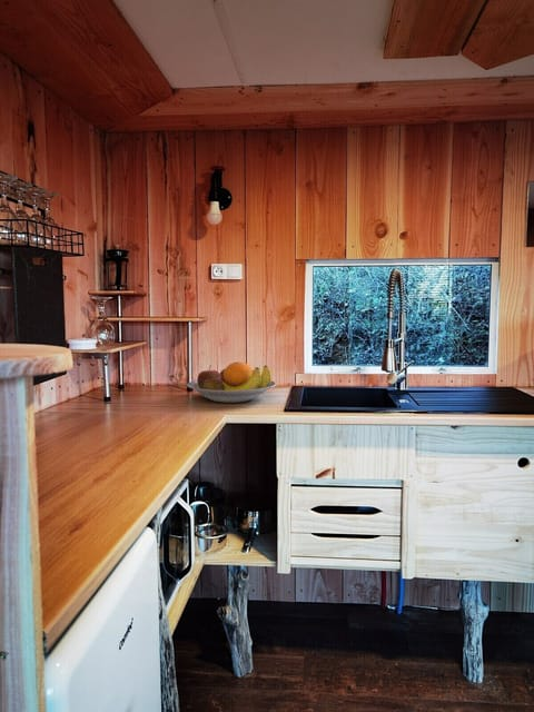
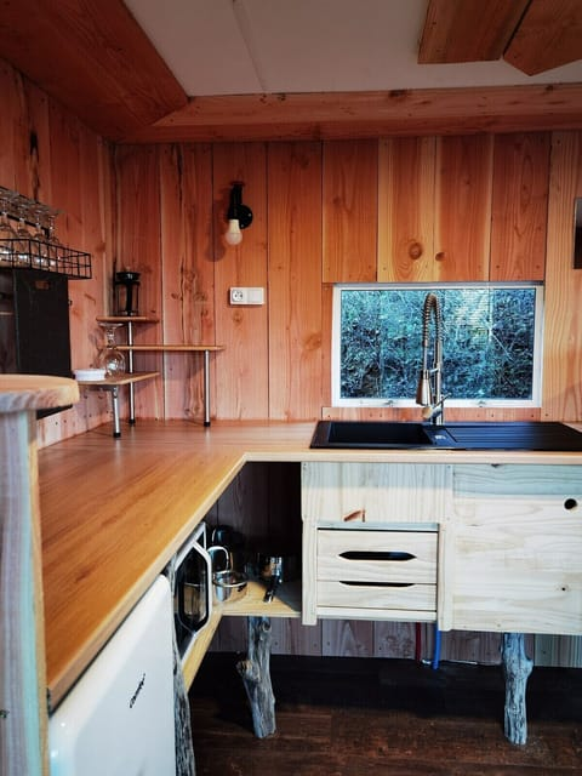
- fruit bowl [186,360,277,404]
